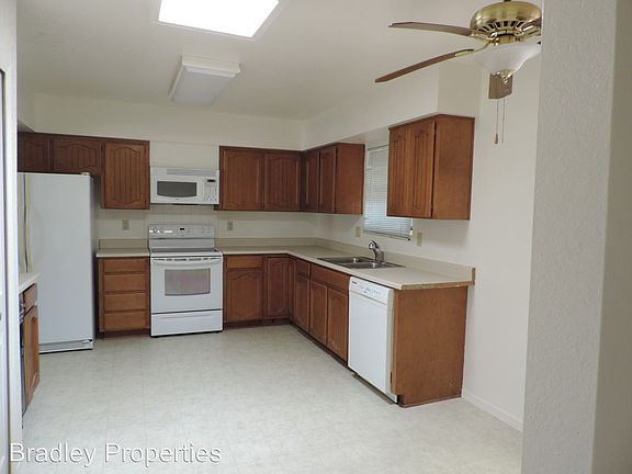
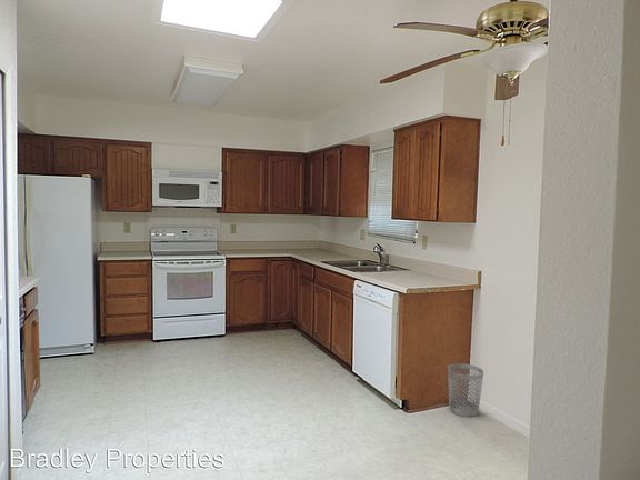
+ wastebasket [447,362,484,418]
